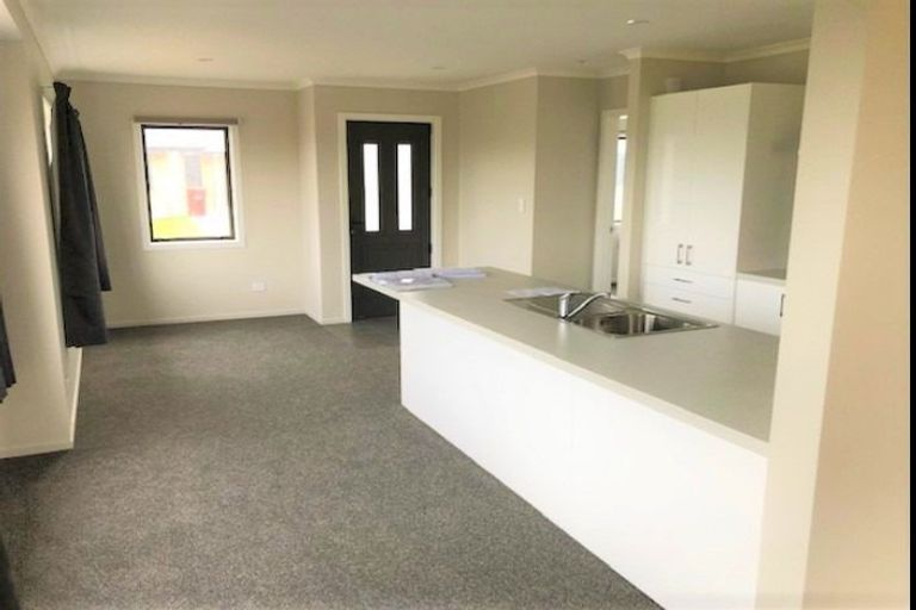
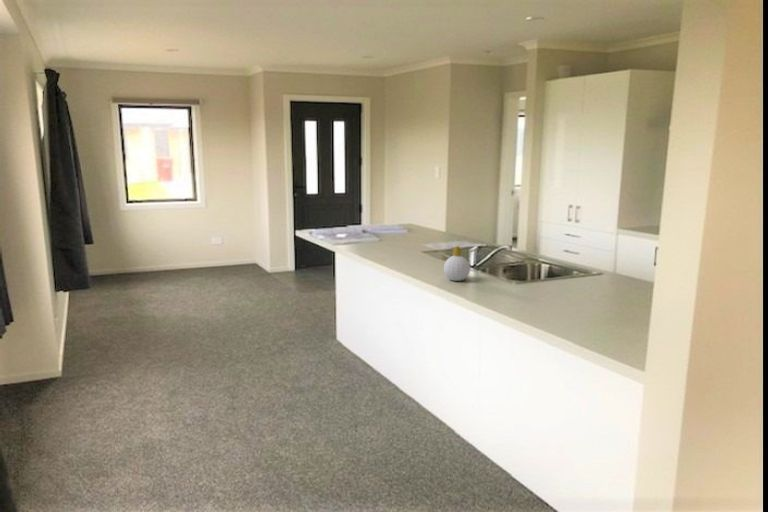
+ soap bottle [443,245,471,282]
